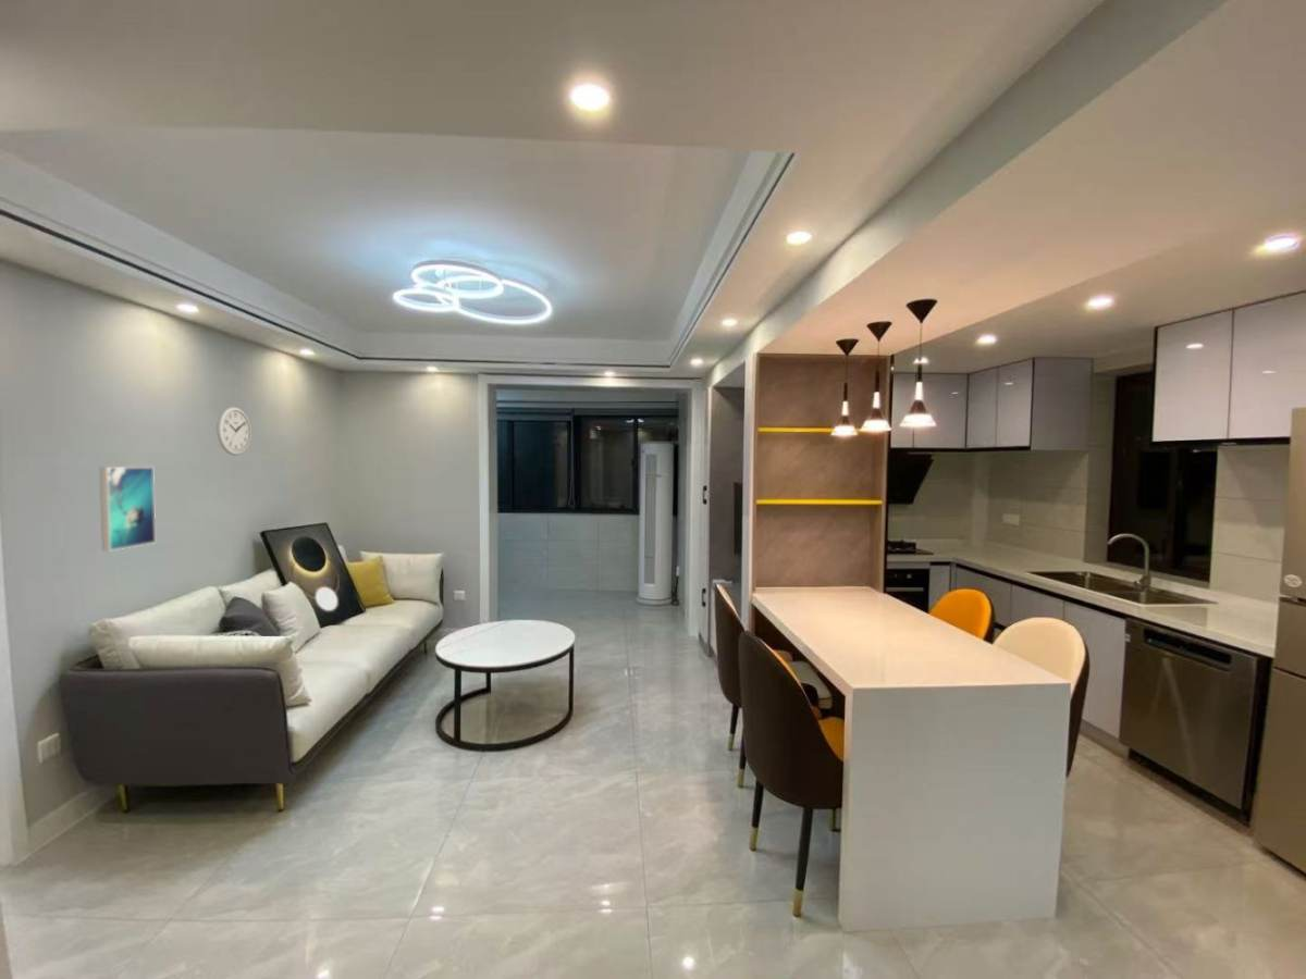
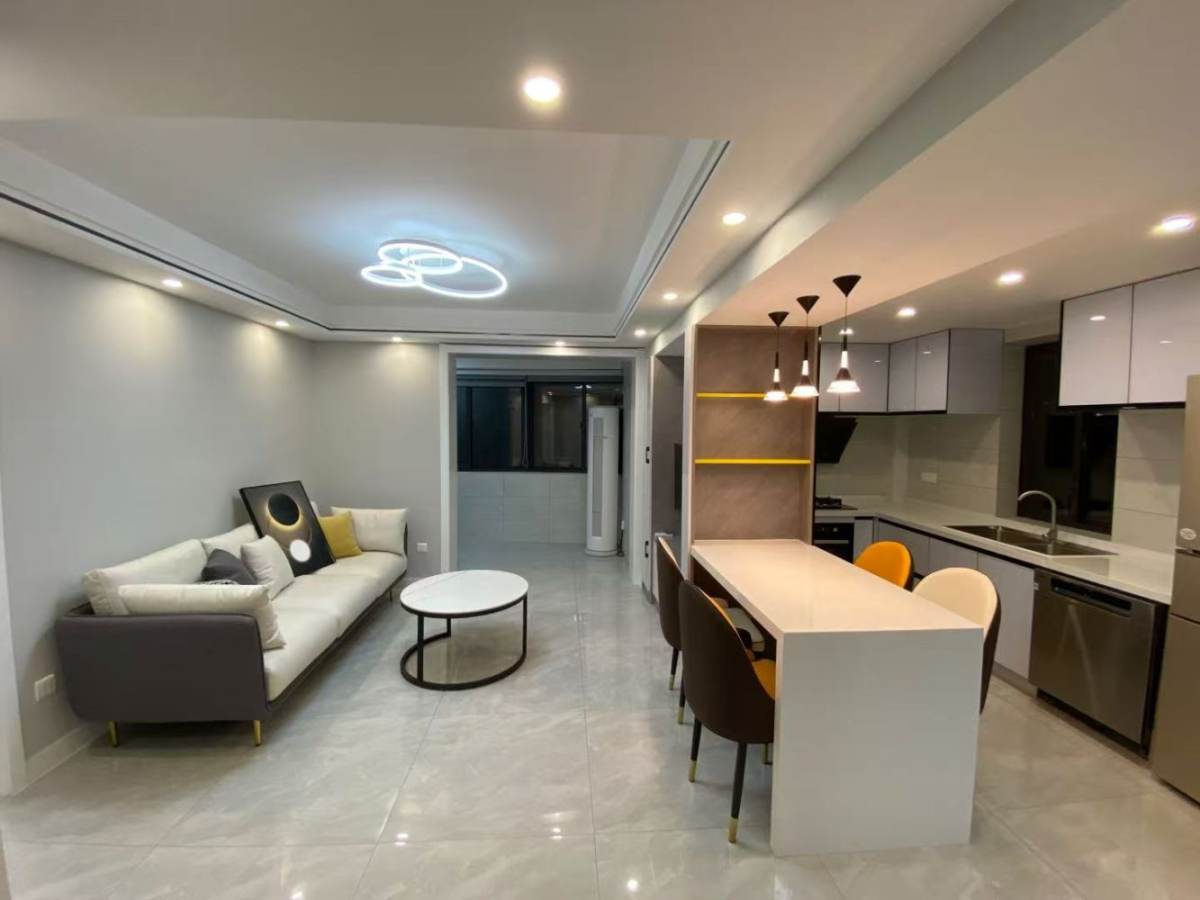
- wall clock [215,405,252,457]
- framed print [99,466,157,552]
